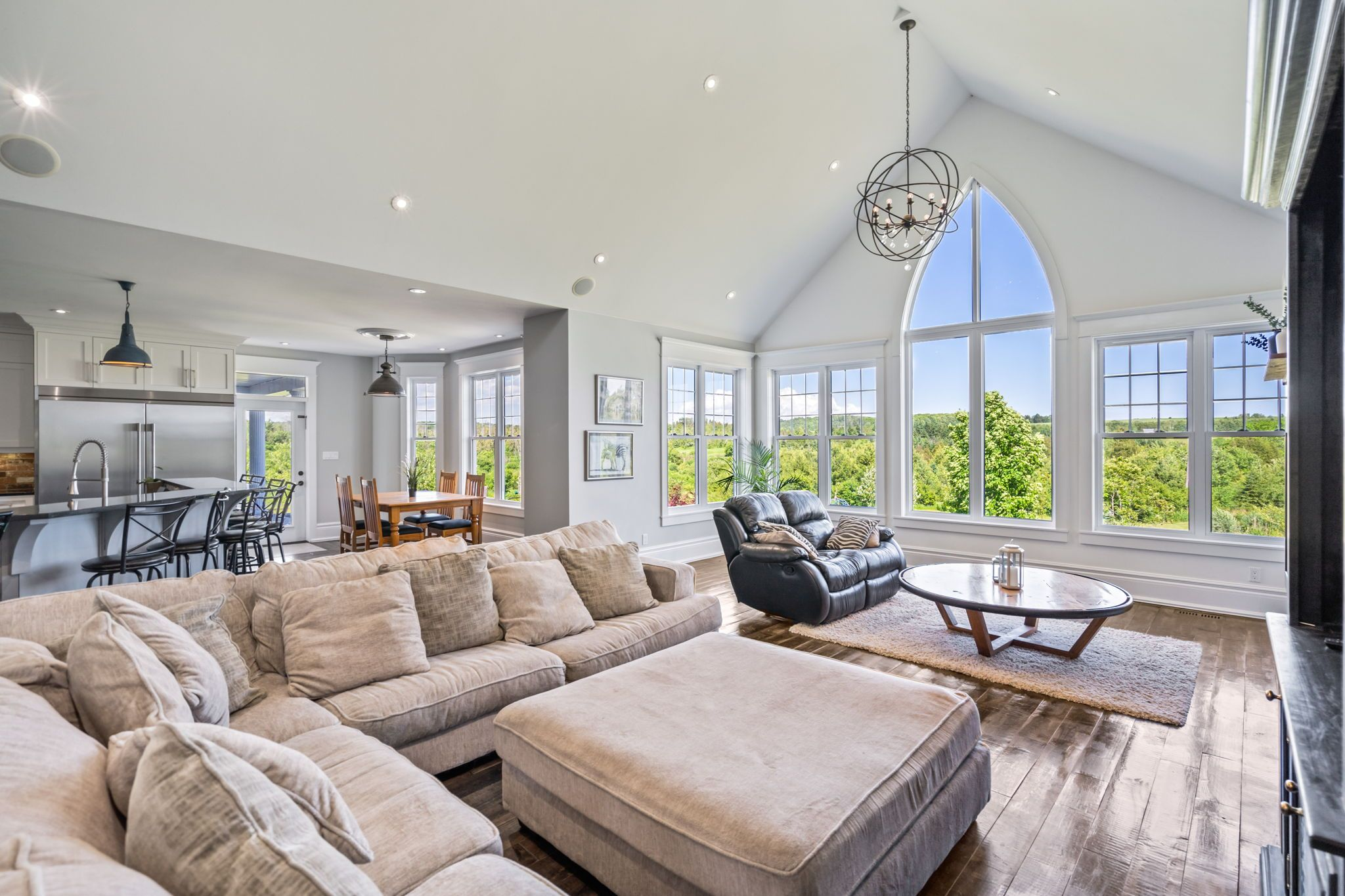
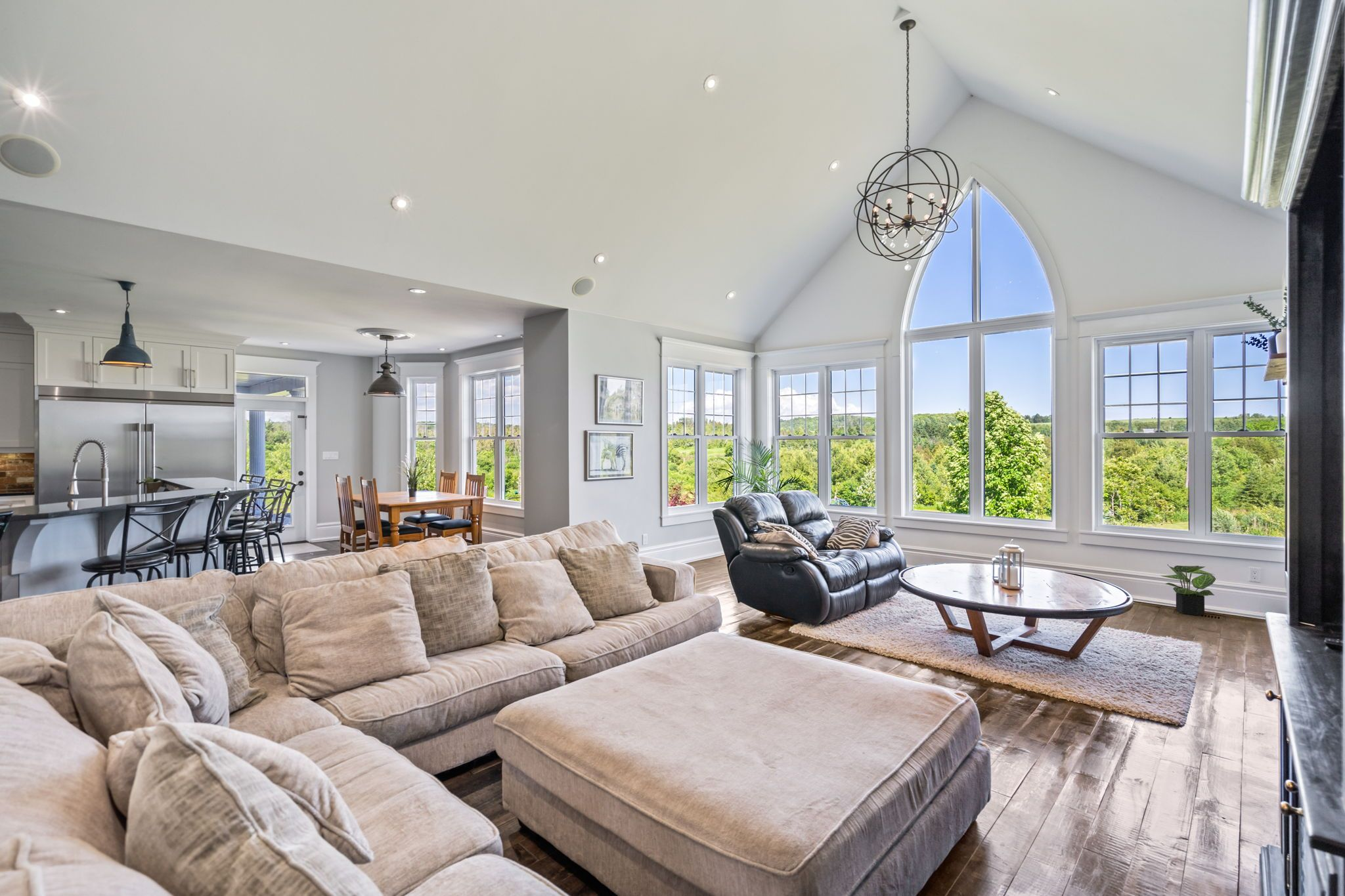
+ potted plant [1160,563,1216,616]
